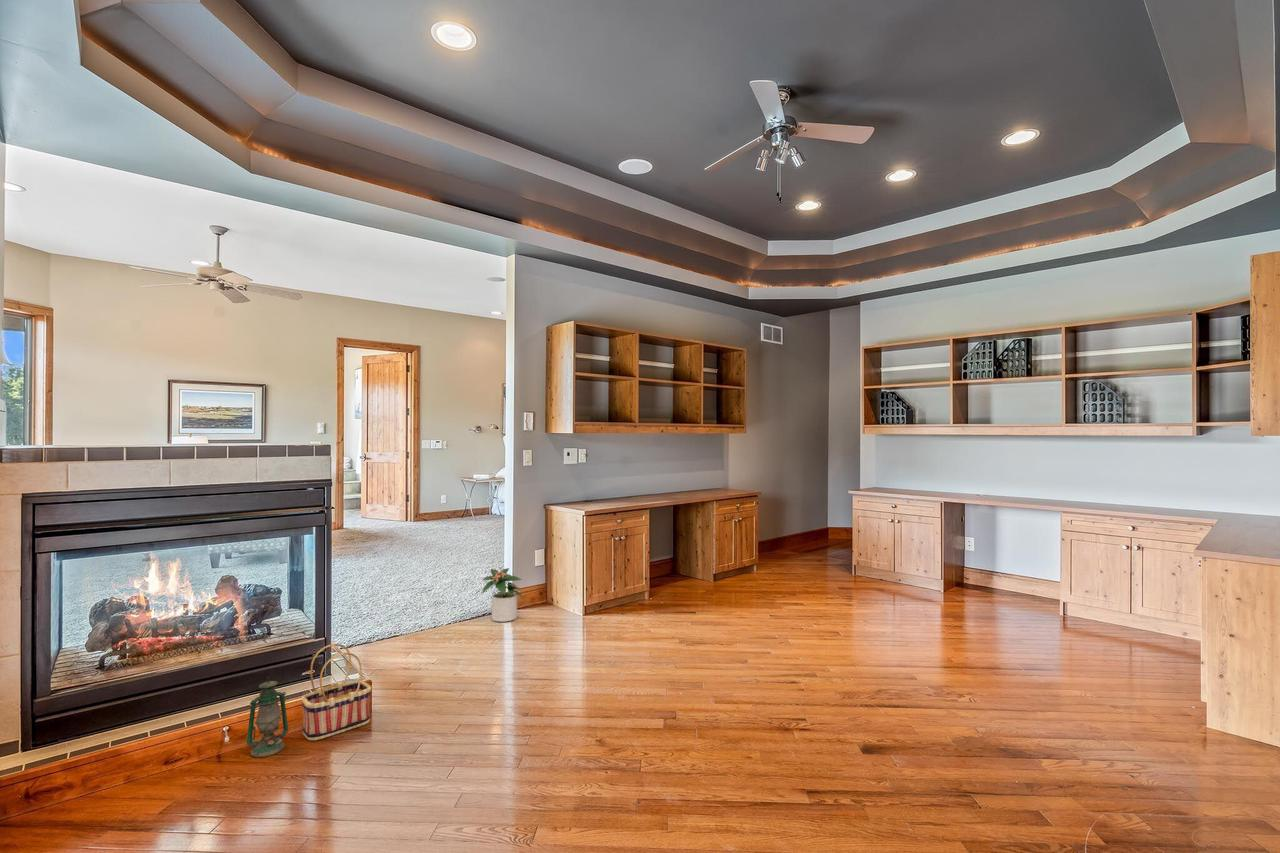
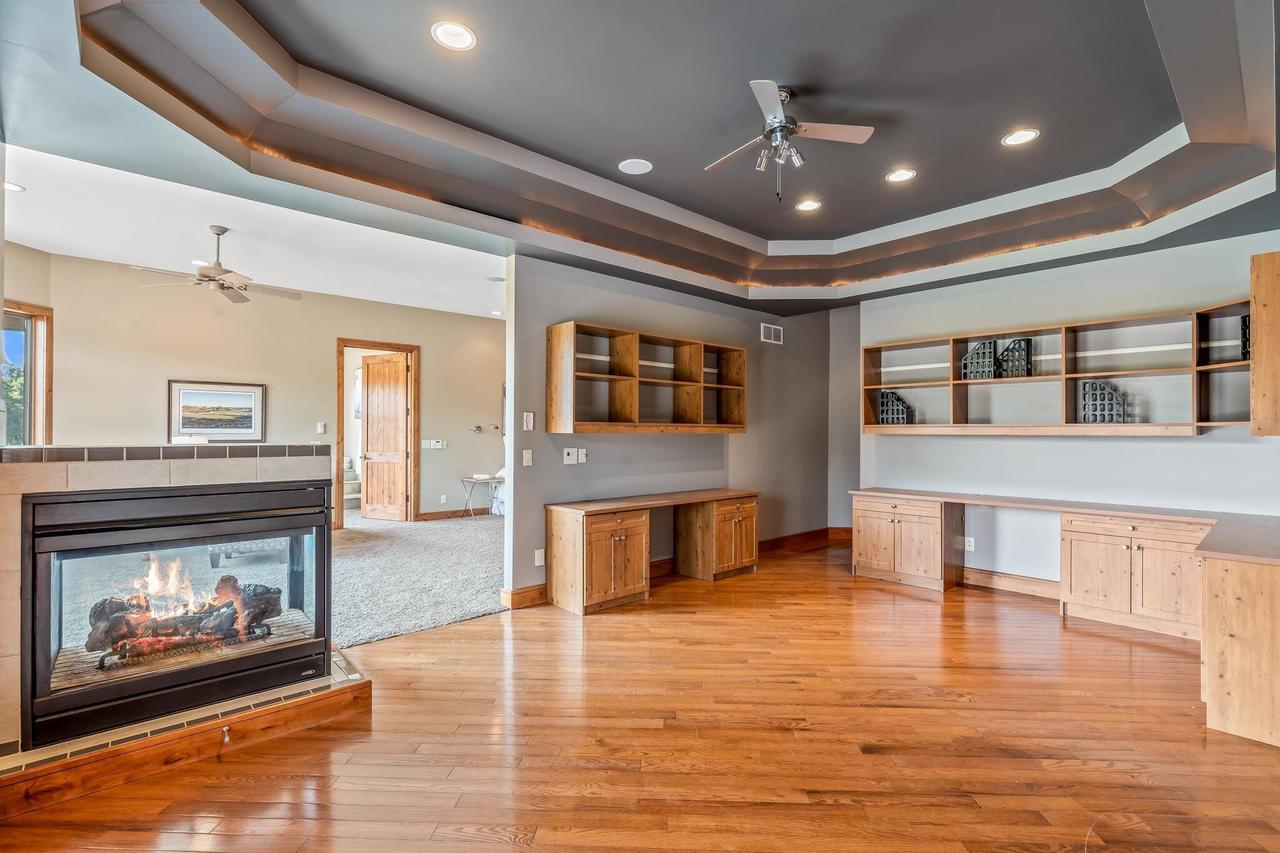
- lantern [246,676,289,758]
- basket [300,643,372,741]
- potted plant [481,567,525,623]
